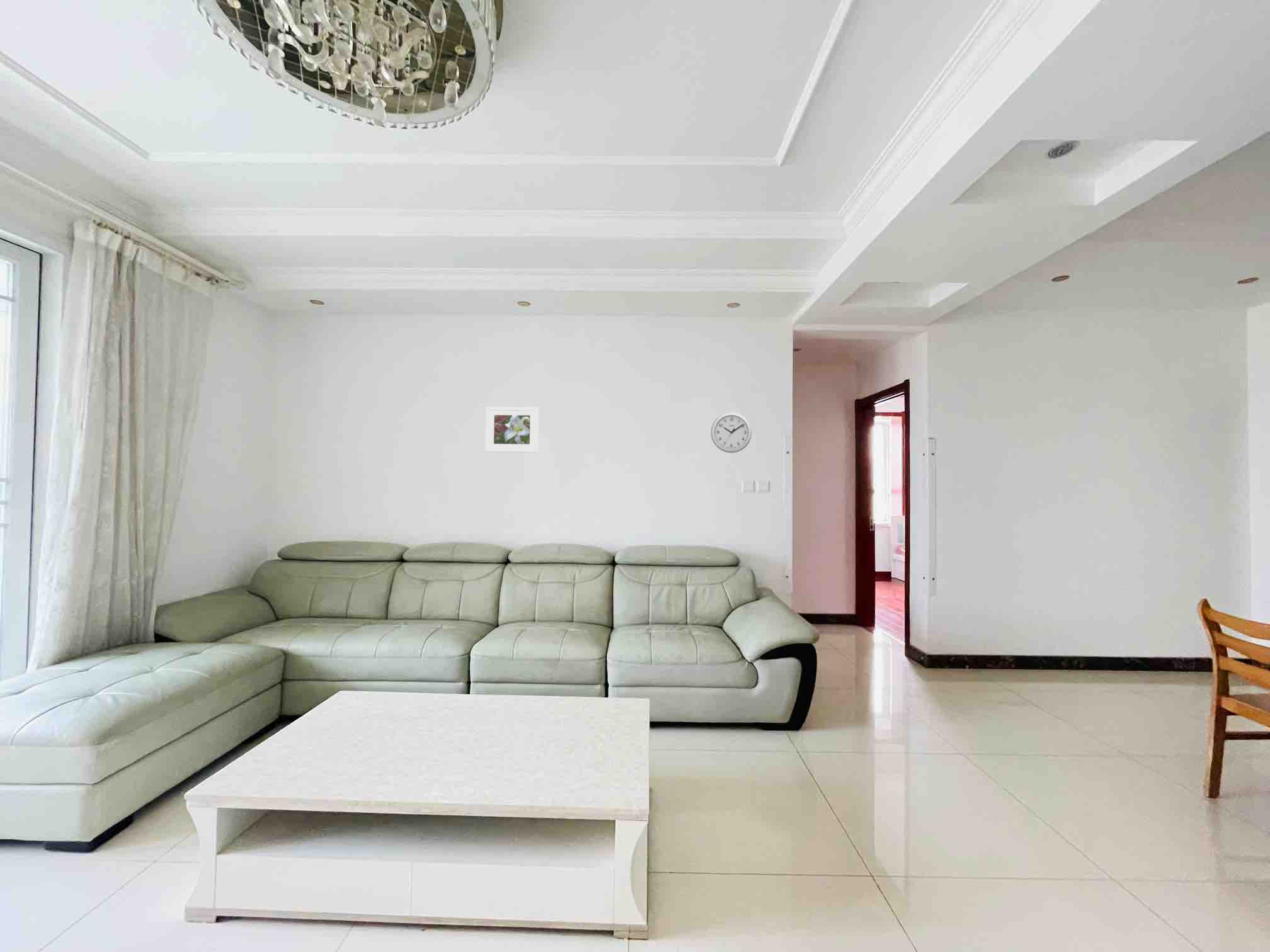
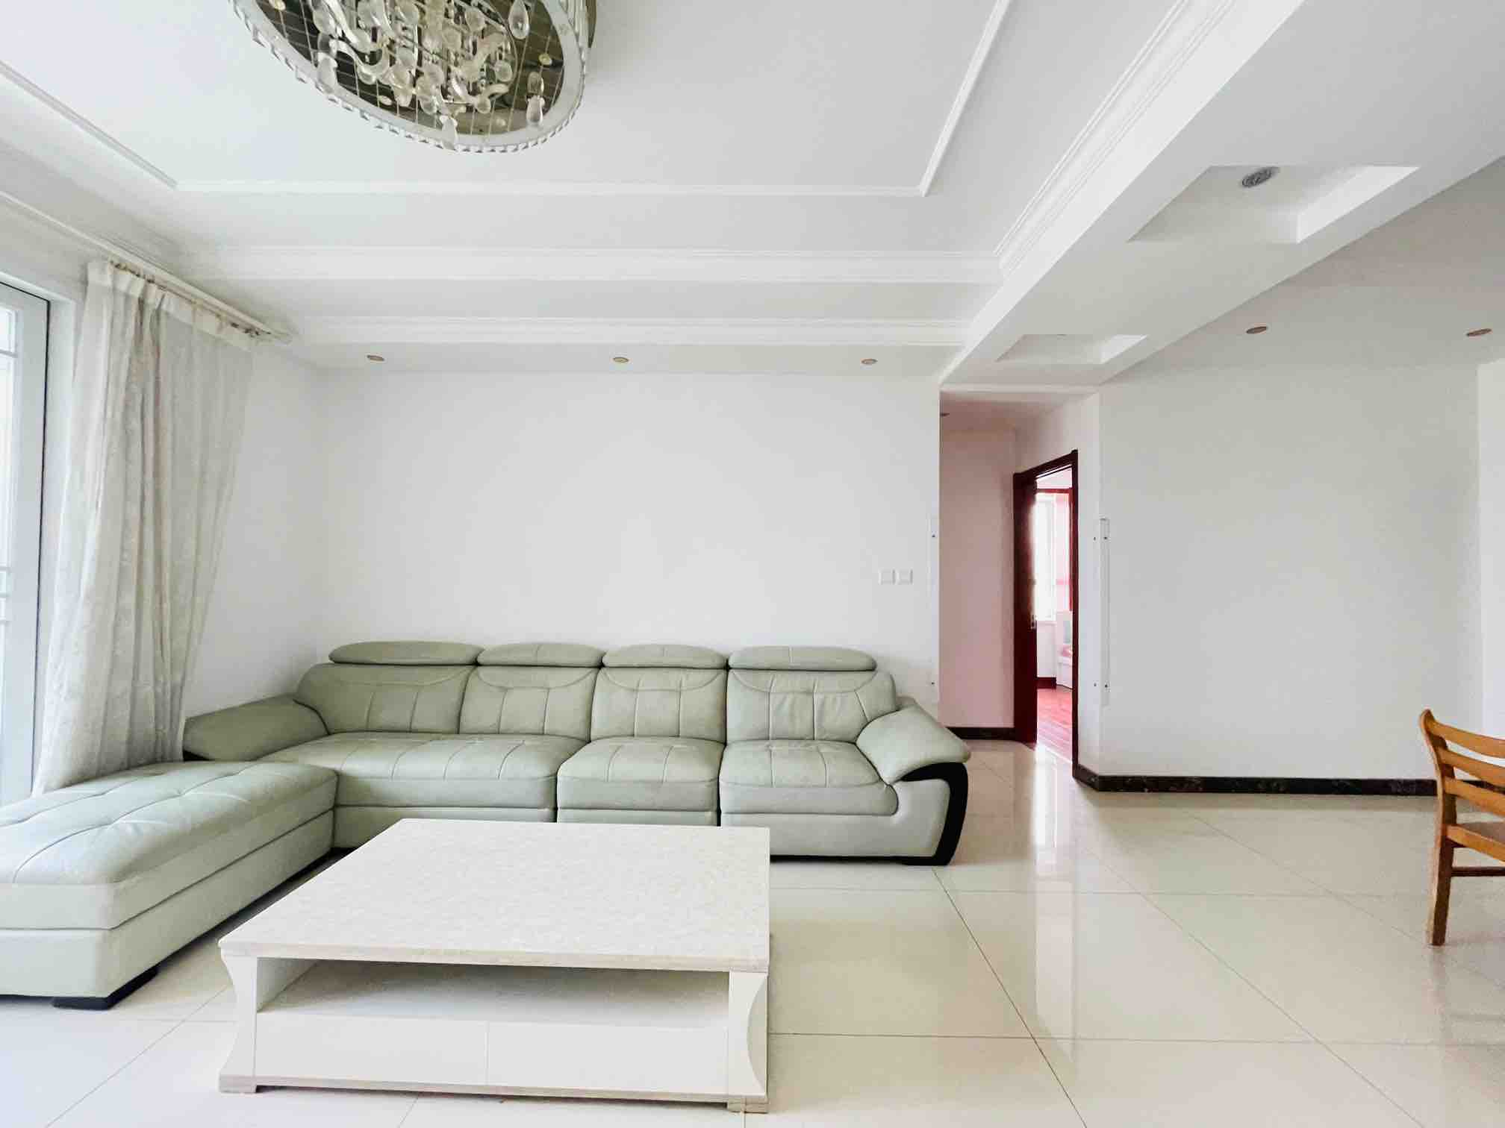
- wall clock [710,411,752,453]
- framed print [485,406,539,453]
